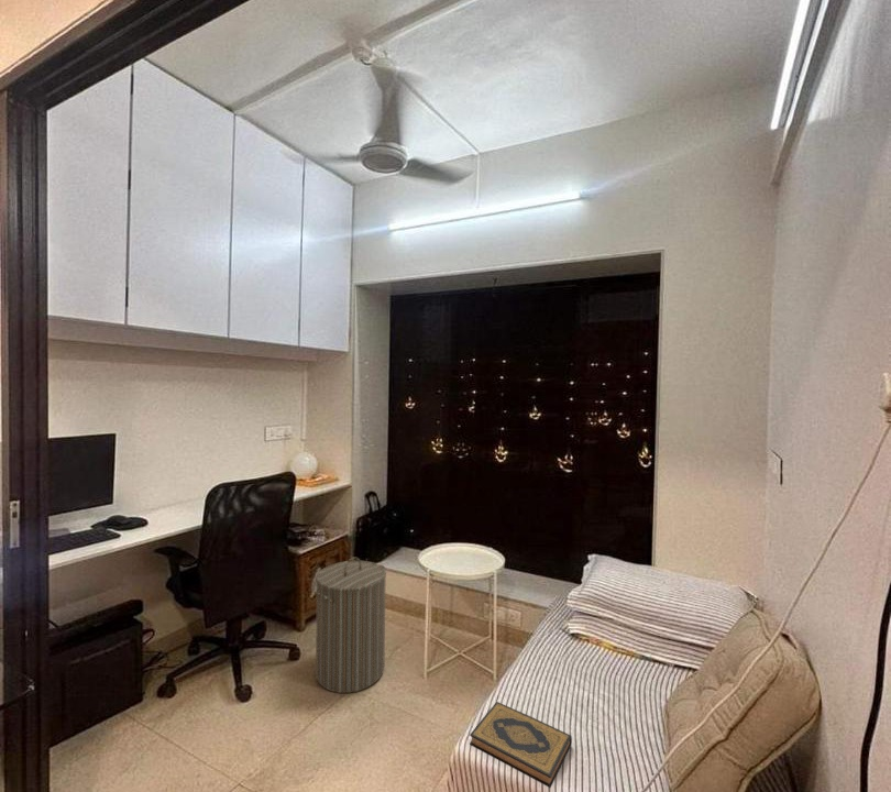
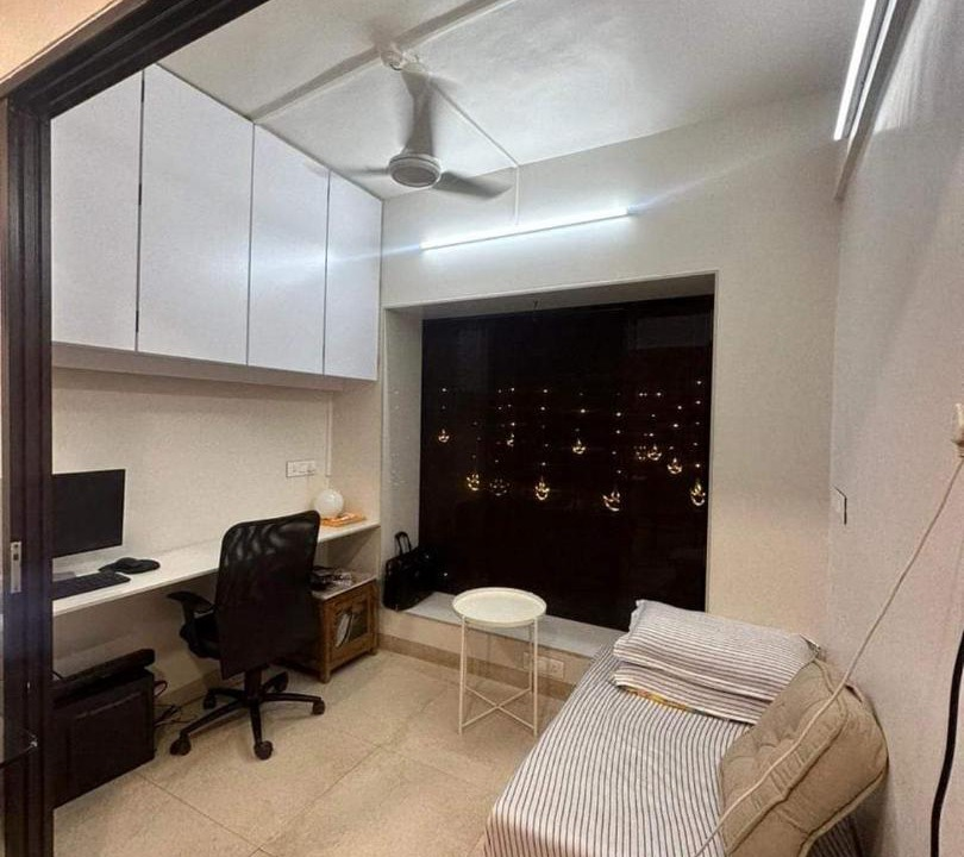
- hardback book [469,701,573,789]
- laundry hamper [314,556,387,694]
